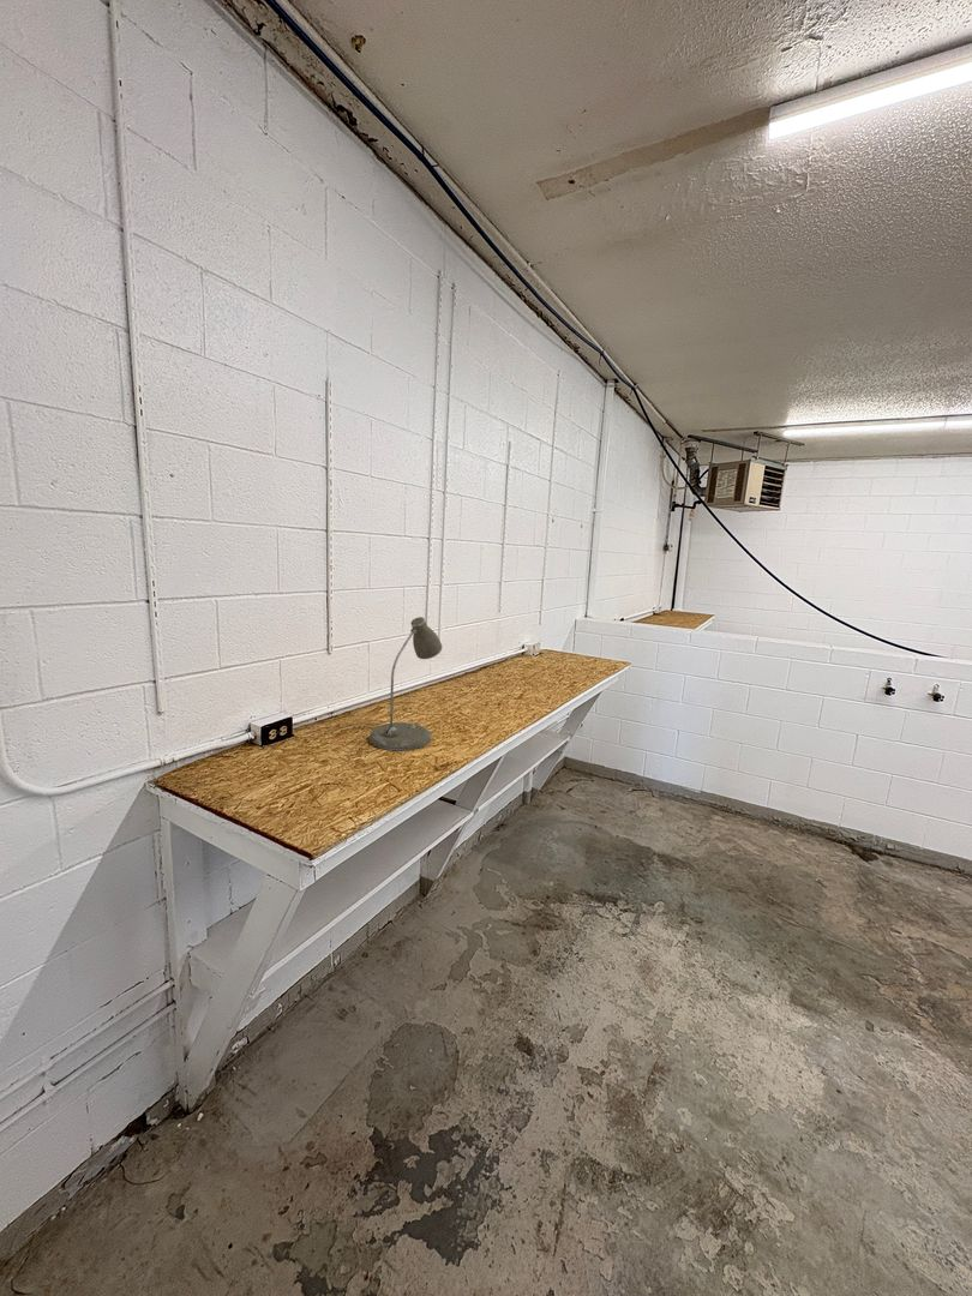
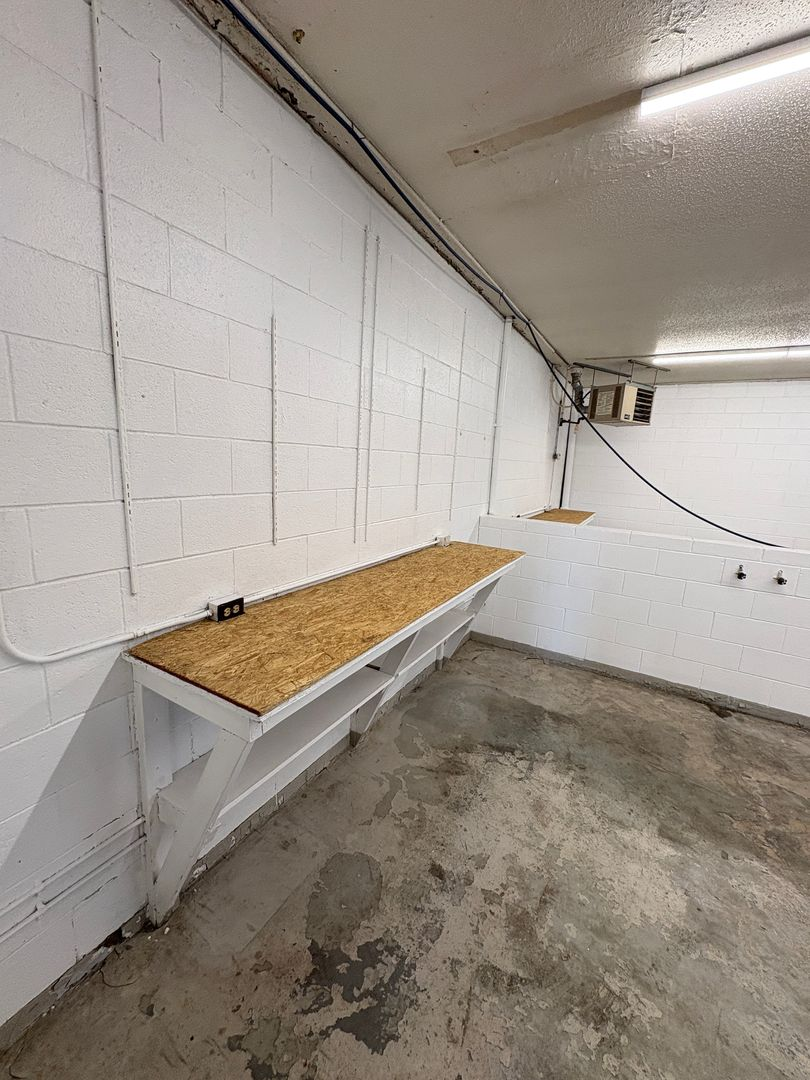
- desk lamp [368,616,443,751]
